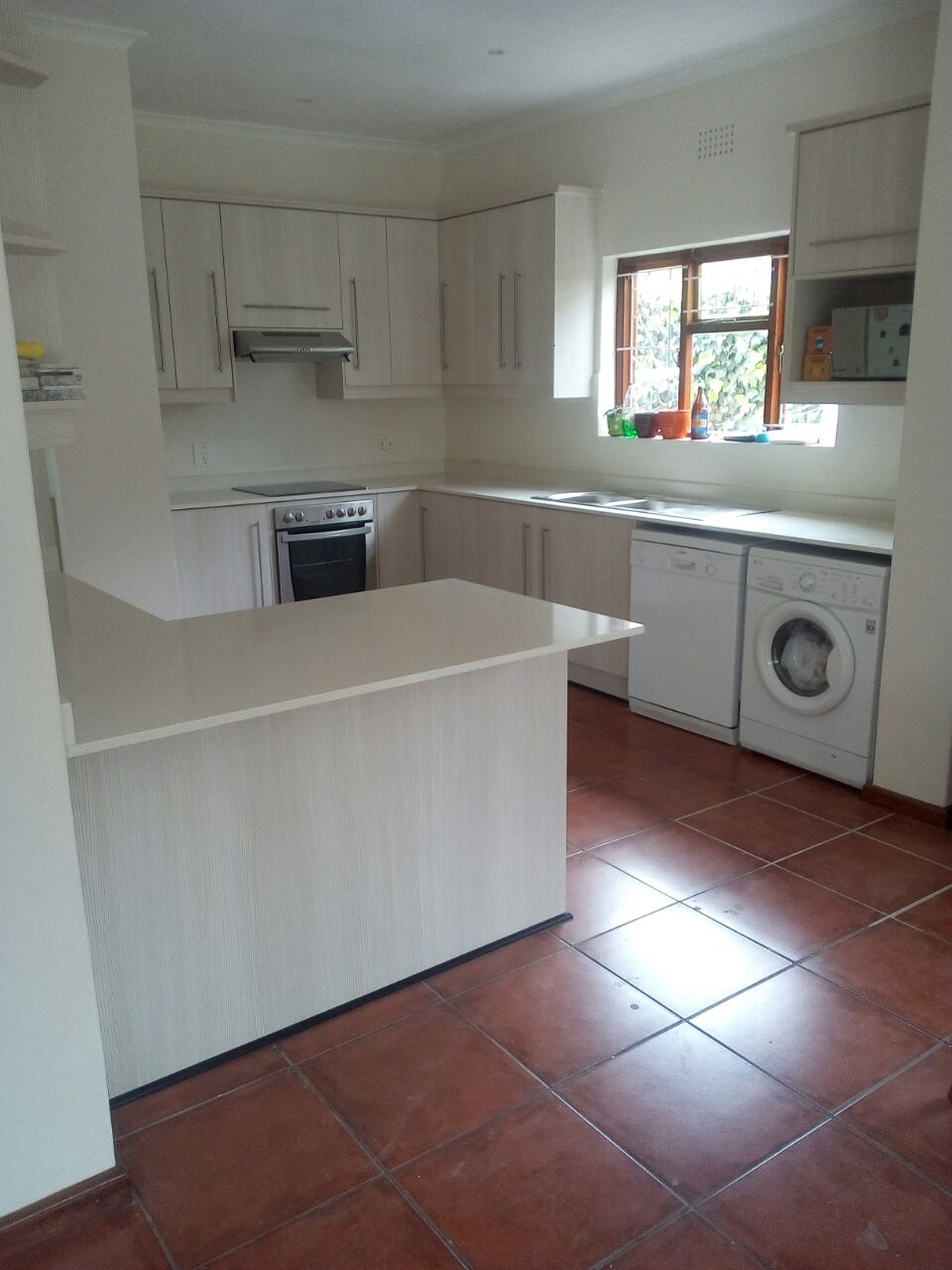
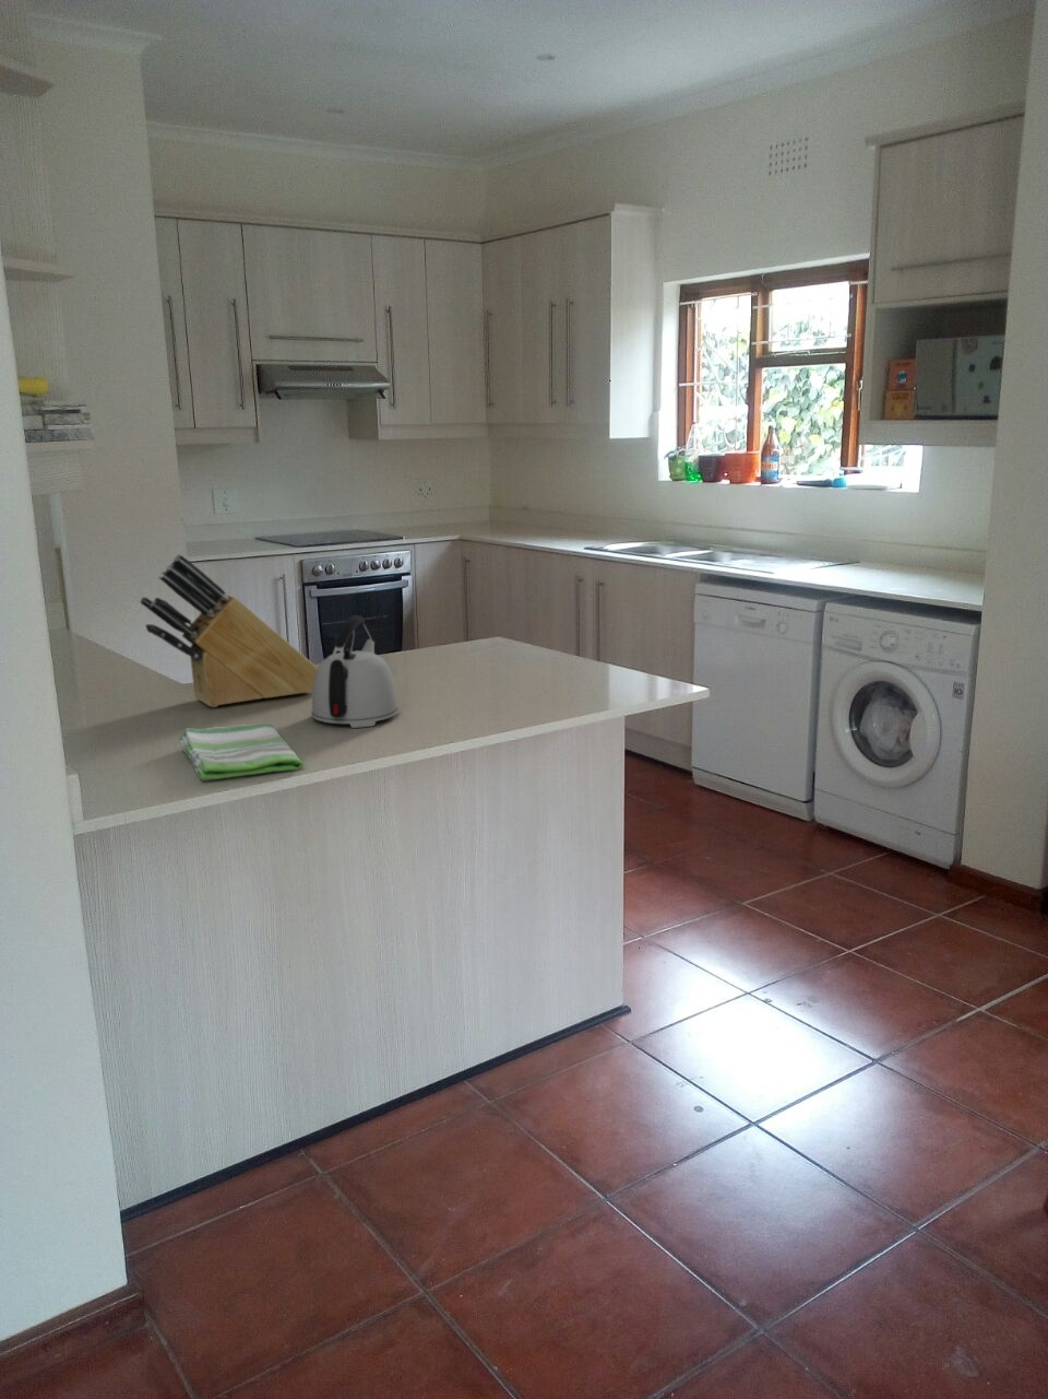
+ kettle [310,615,400,729]
+ knife block [139,553,318,708]
+ dish towel [178,723,304,781]
